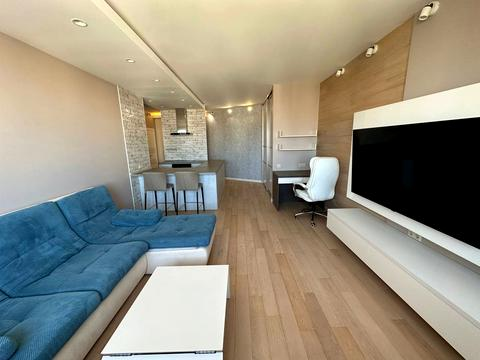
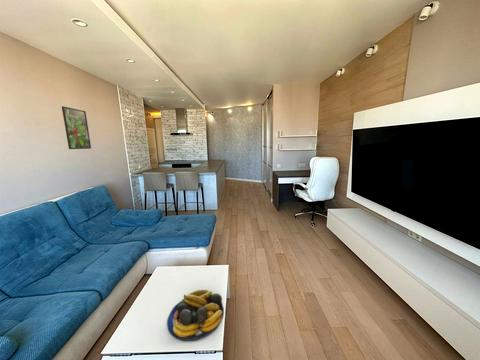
+ fruit bowl [166,289,225,342]
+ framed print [61,105,92,150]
